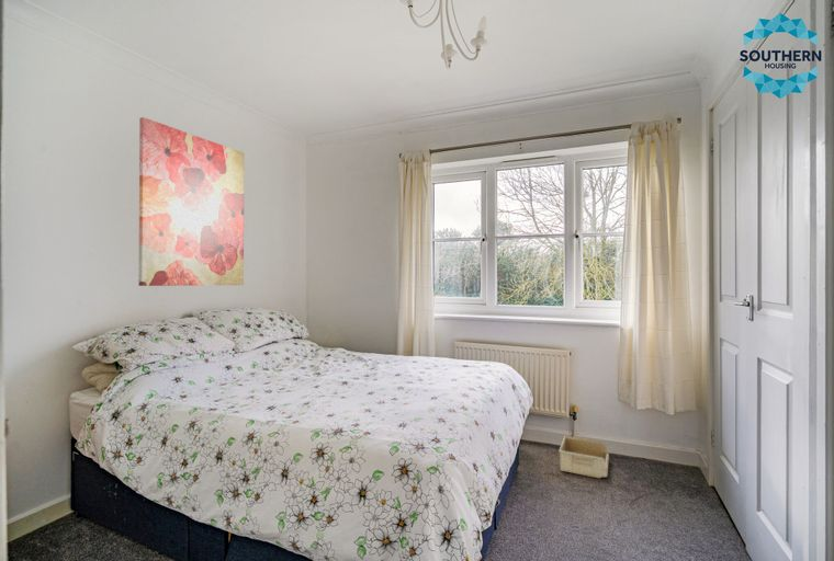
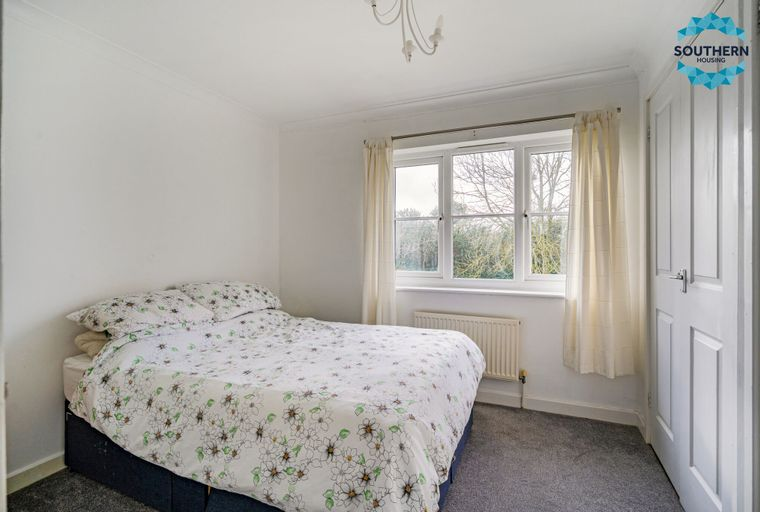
- wall art [137,116,245,287]
- storage bin [557,434,610,479]
